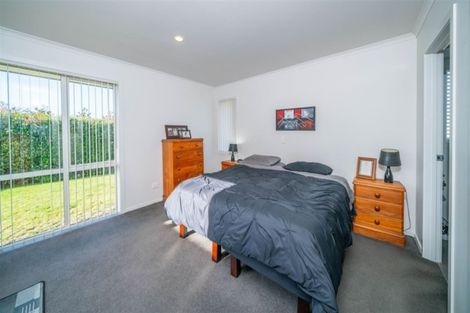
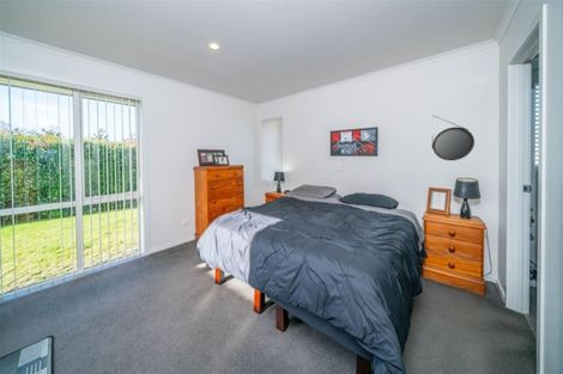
+ home mirror [430,115,476,163]
